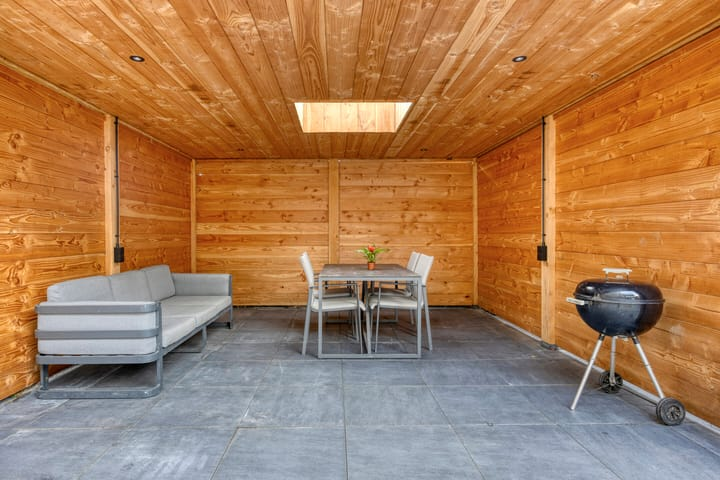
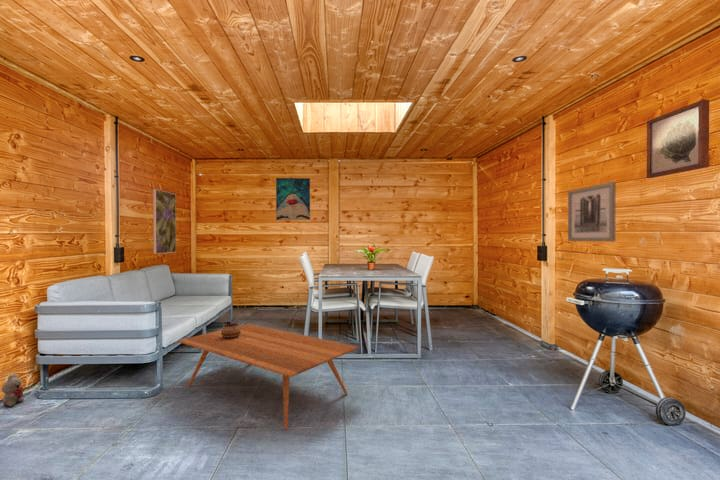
+ wall art [275,177,311,221]
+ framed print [152,188,177,255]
+ wall art [567,181,617,243]
+ decorative bowl [221,322,240,339]
+ plush toy [1,373,25,408]
+ coffee table [177,323,359,430]
+ wall art [646,99,710,179]
